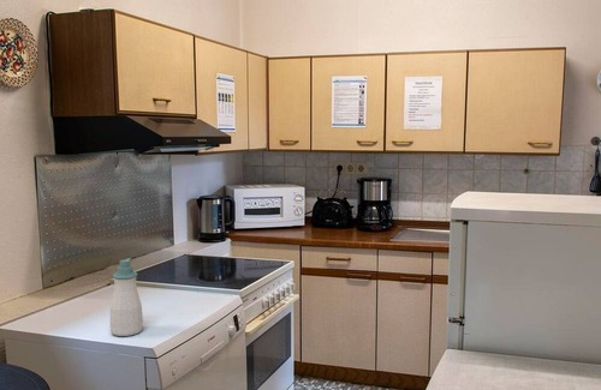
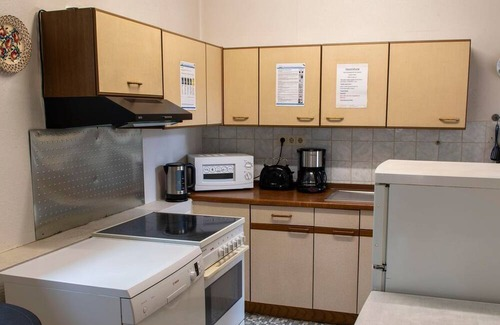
- soap bottle [109,257,144,337]
